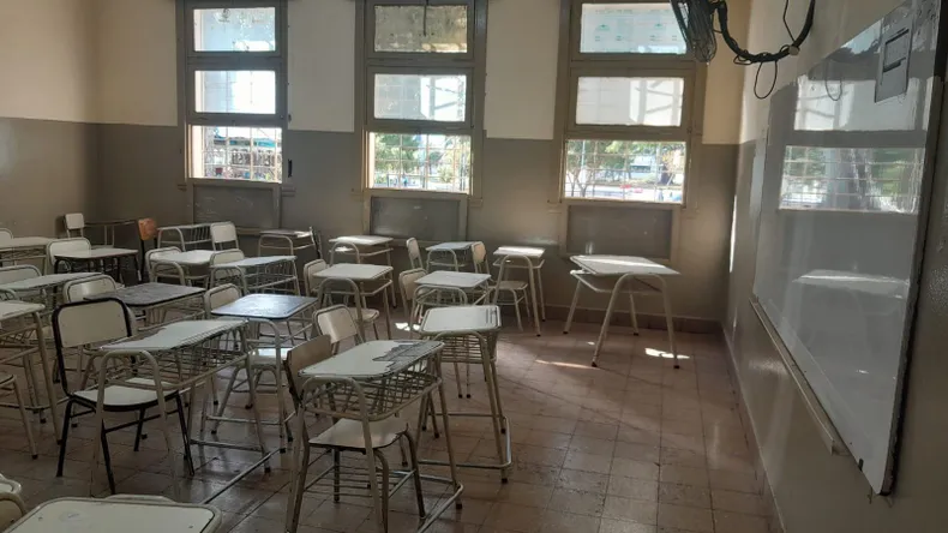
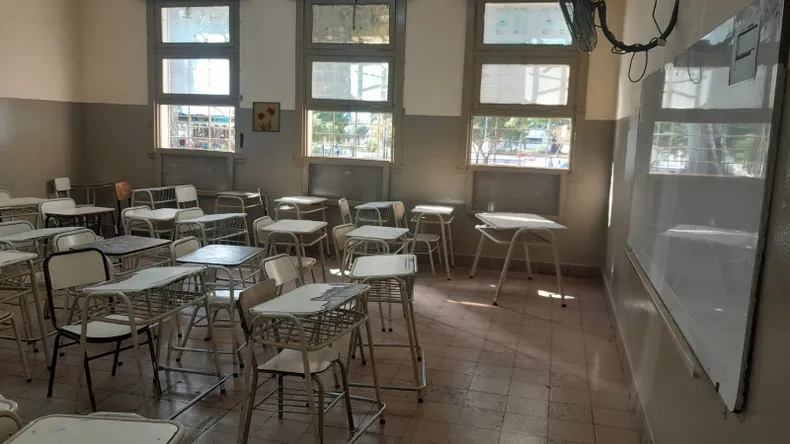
+ wall art [251,101,281,133]
